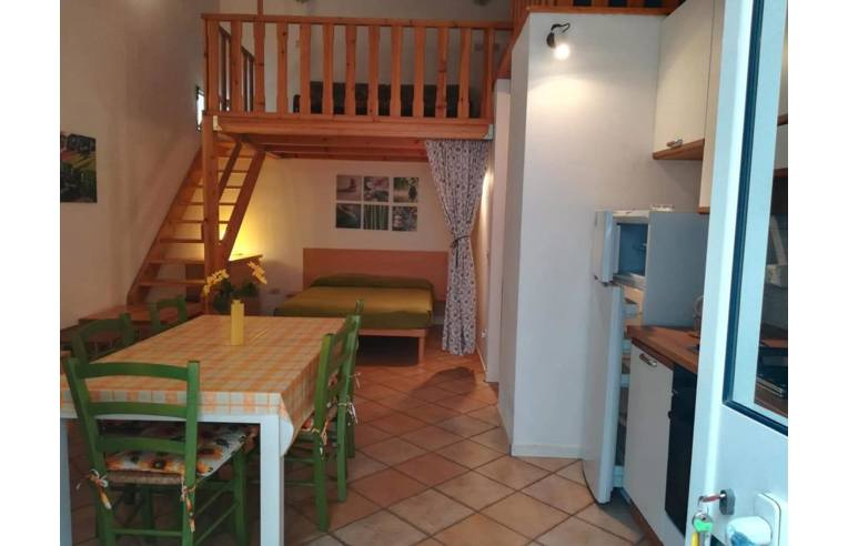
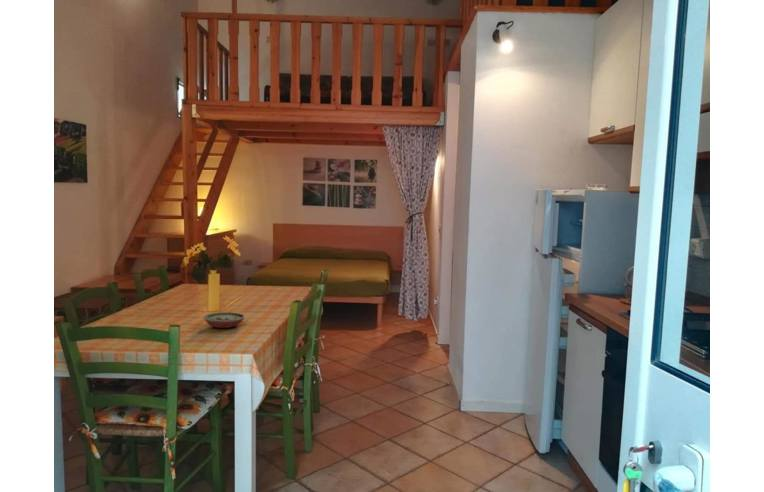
+ decorative bowl [203,311,246,329]
